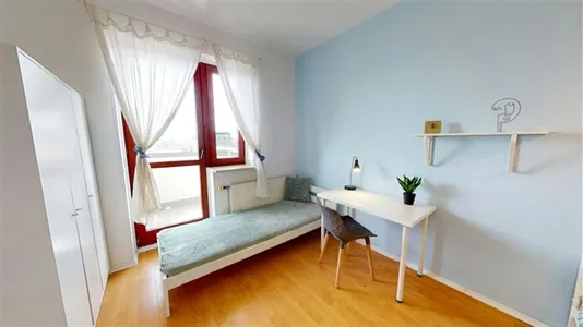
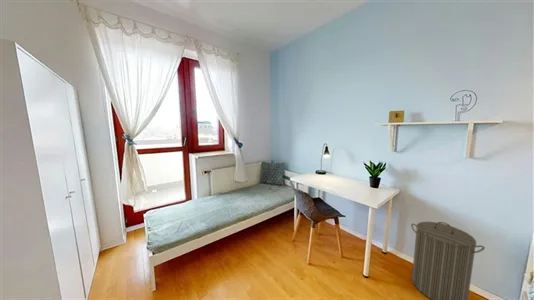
+ laundry hamper [410,221,486,300]
